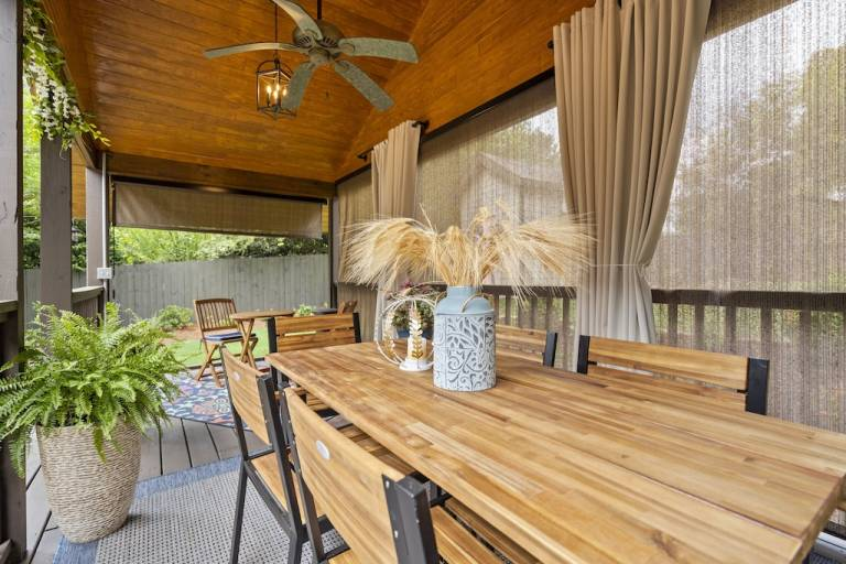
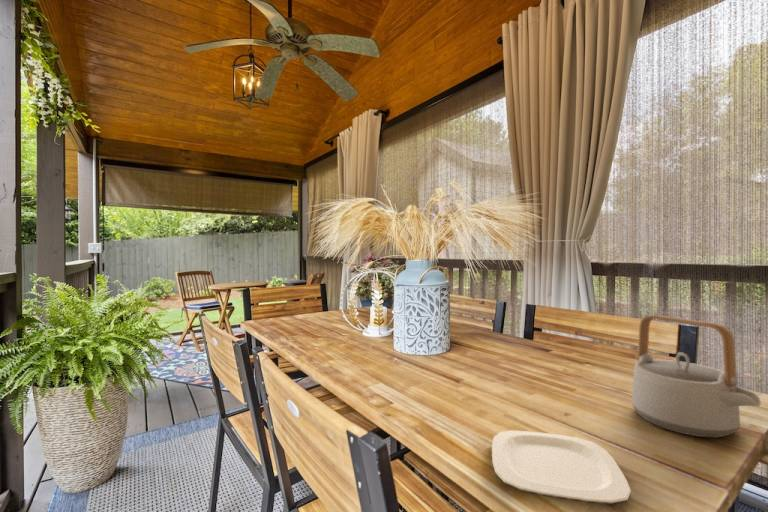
+ teapot [631,314,762,439]
+ plate [491,429,632,505]
